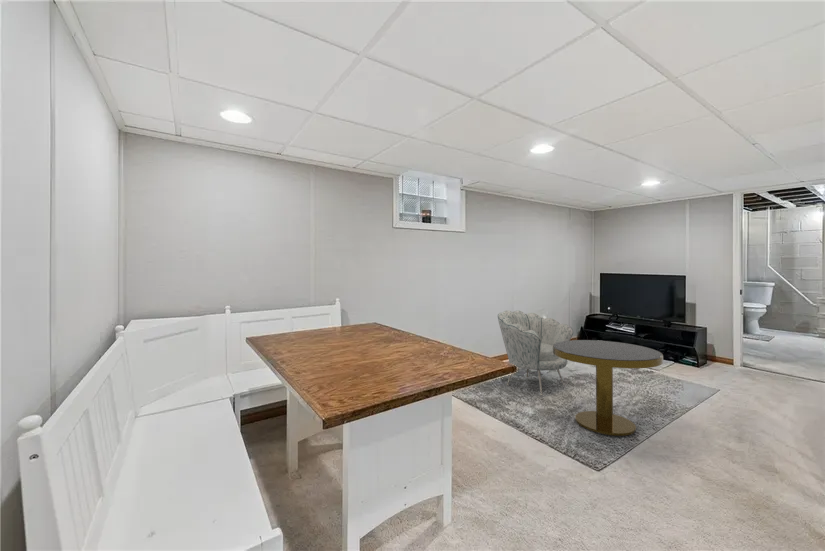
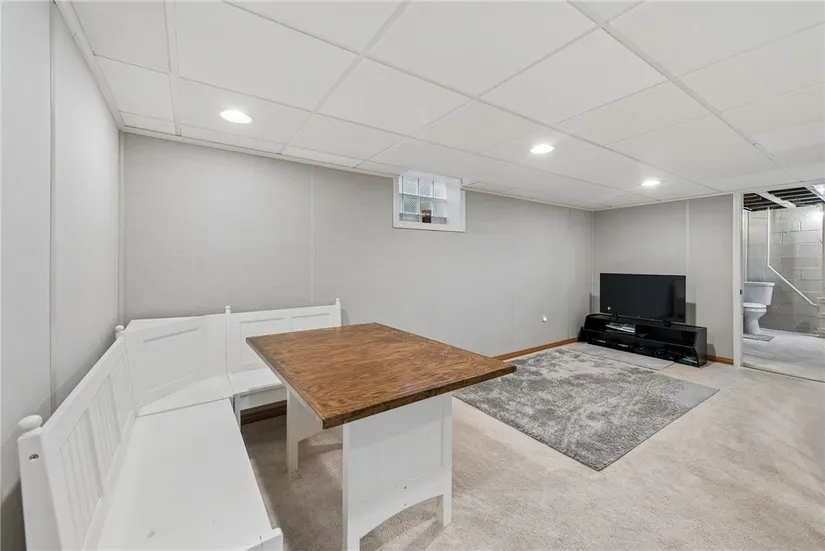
- armchair [497,309,574,396]
- side table [553,339,664,437]
